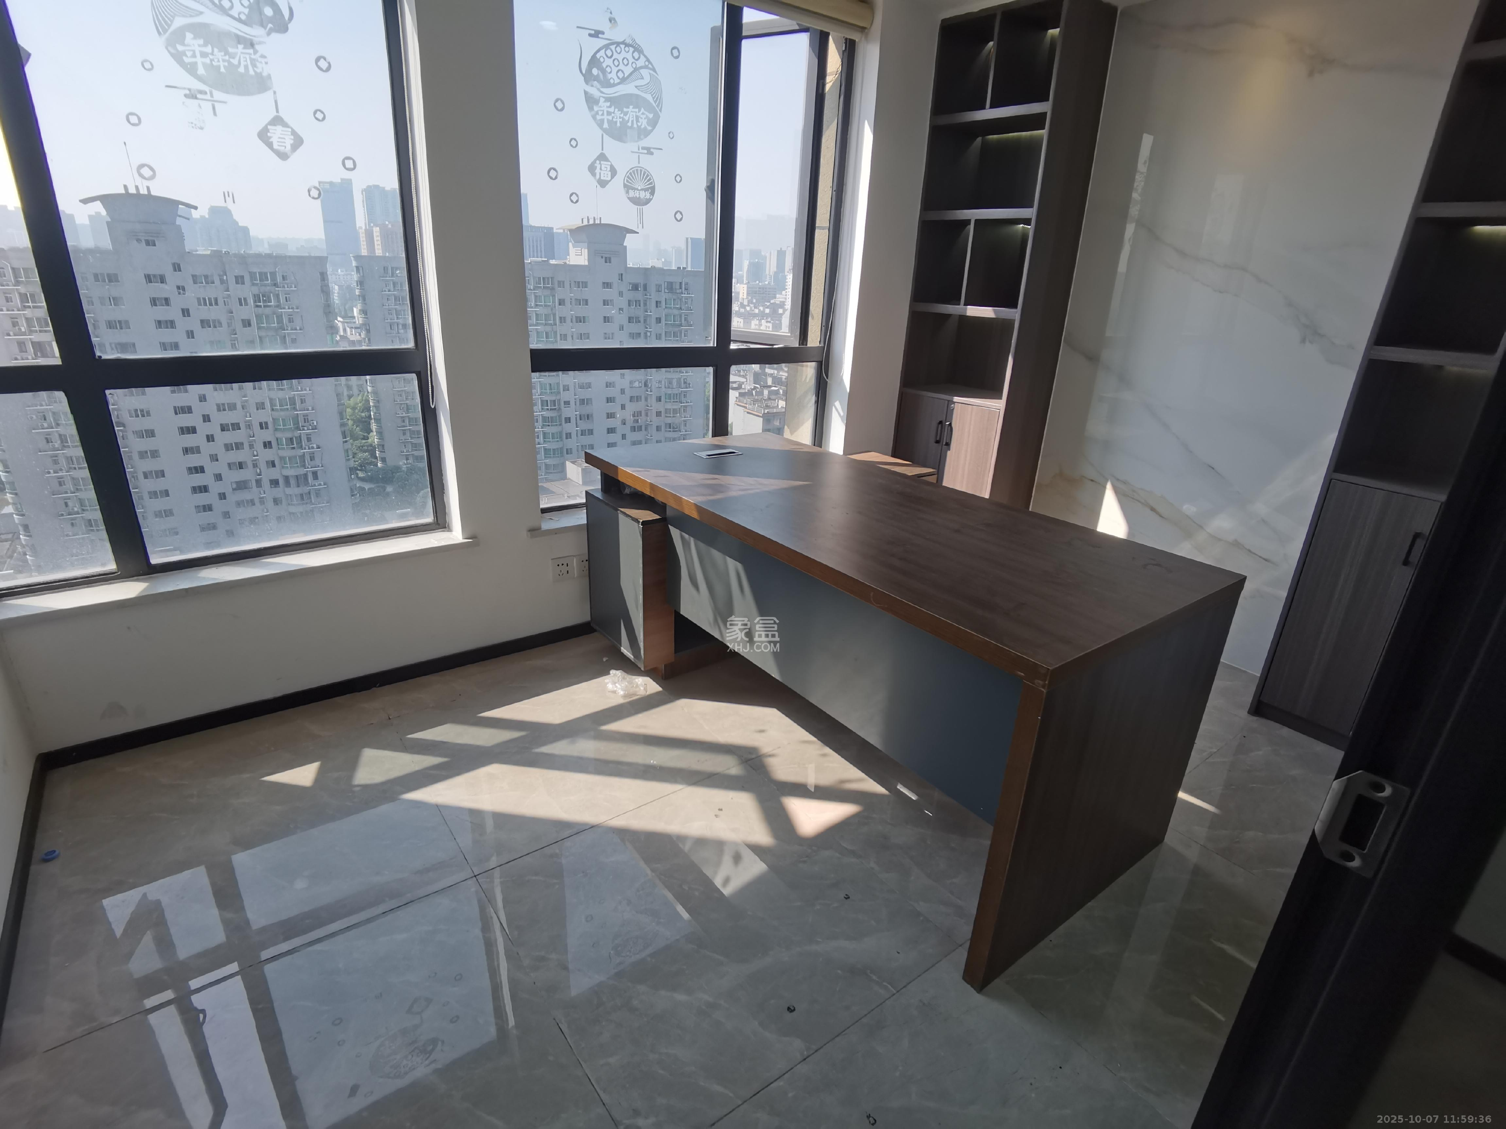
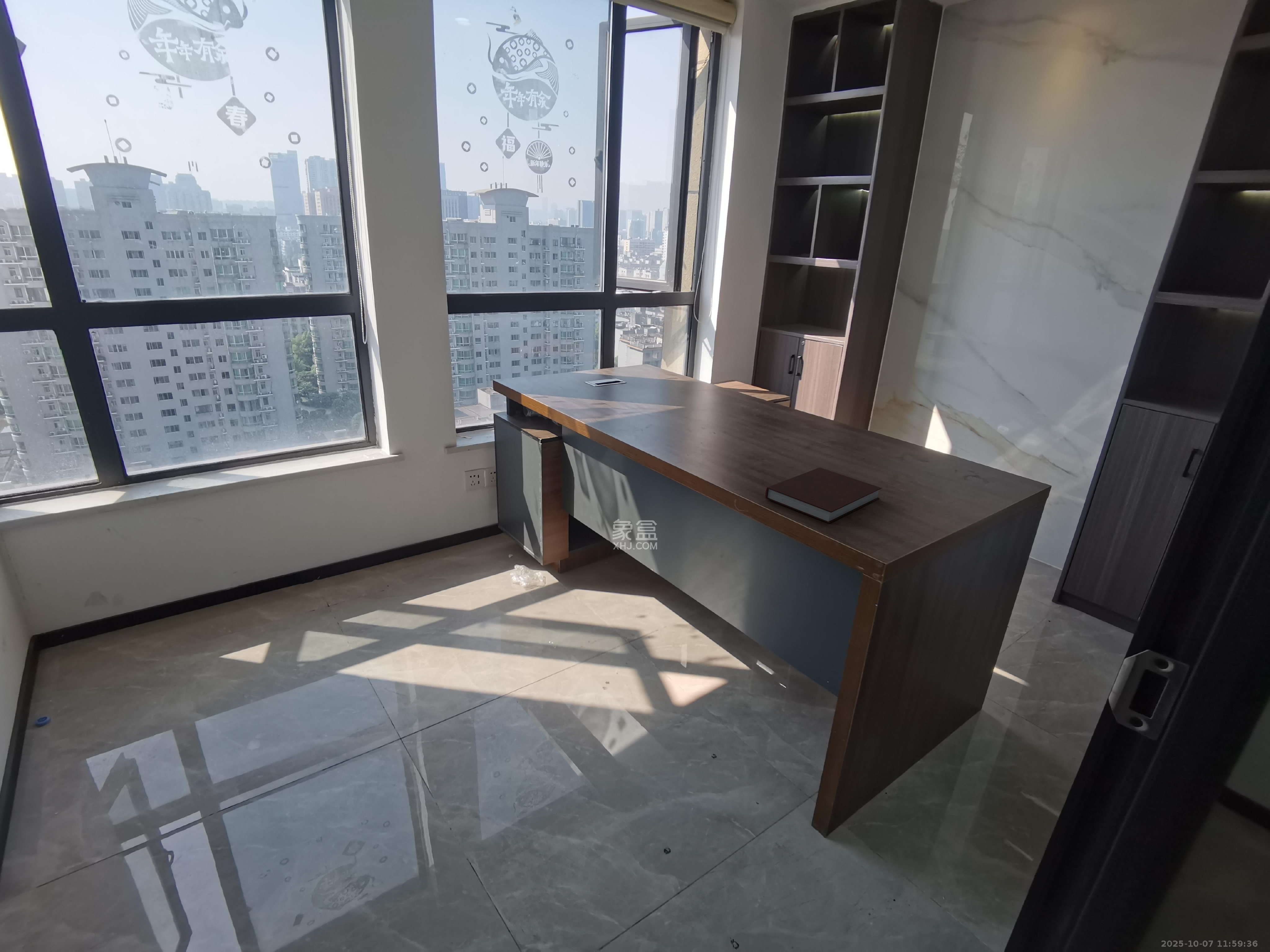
+ notebook [765,467,882,524]
